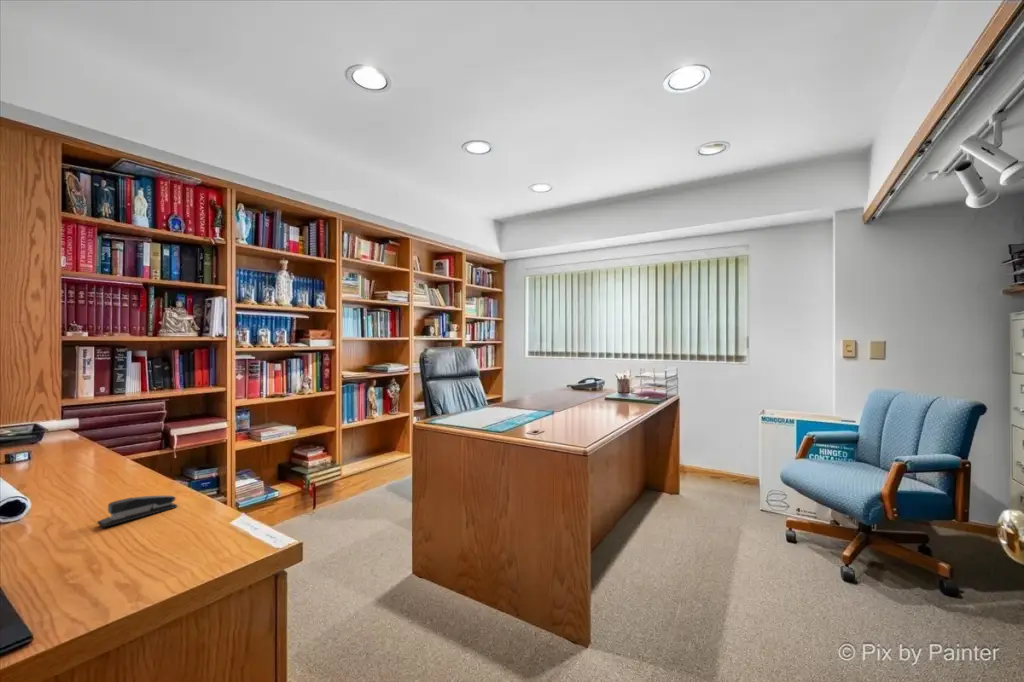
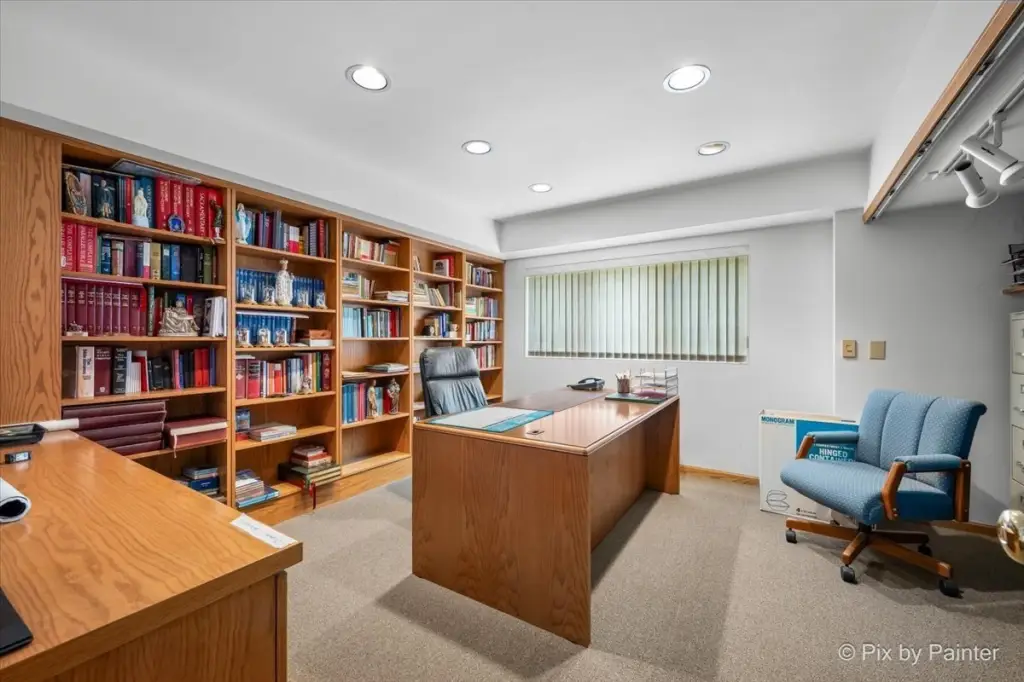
- stapler [96,495,178,528]
